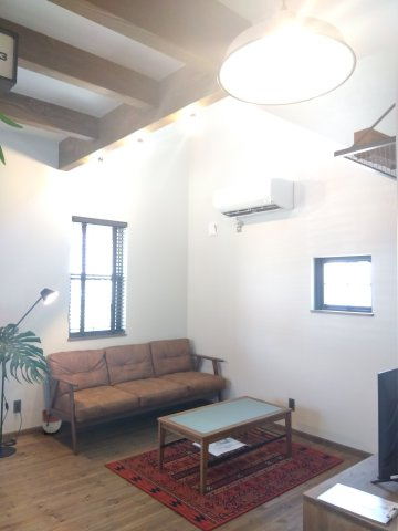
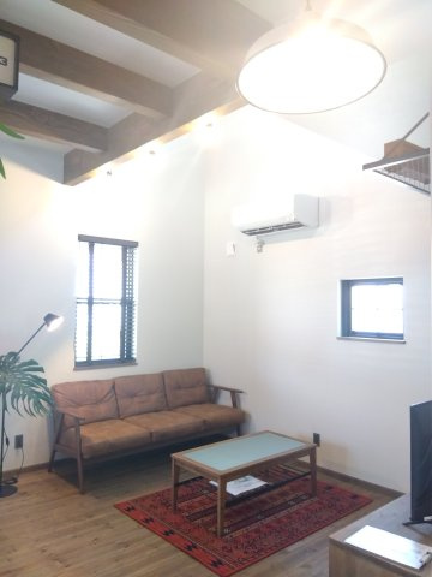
- planter [41,408,62,434]
